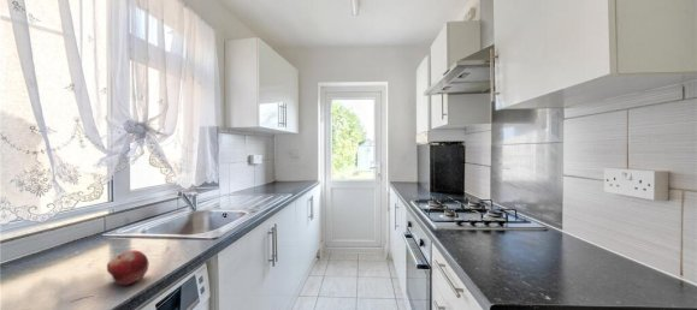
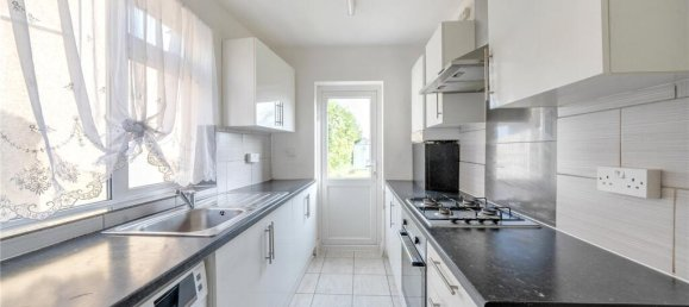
- fruit [106,249,149,286]
